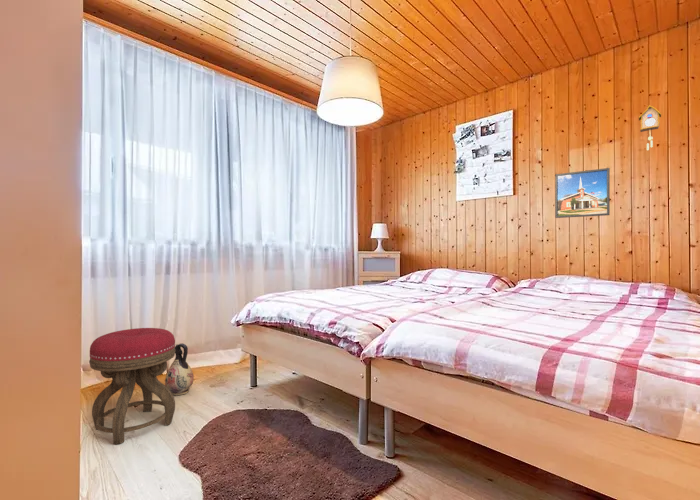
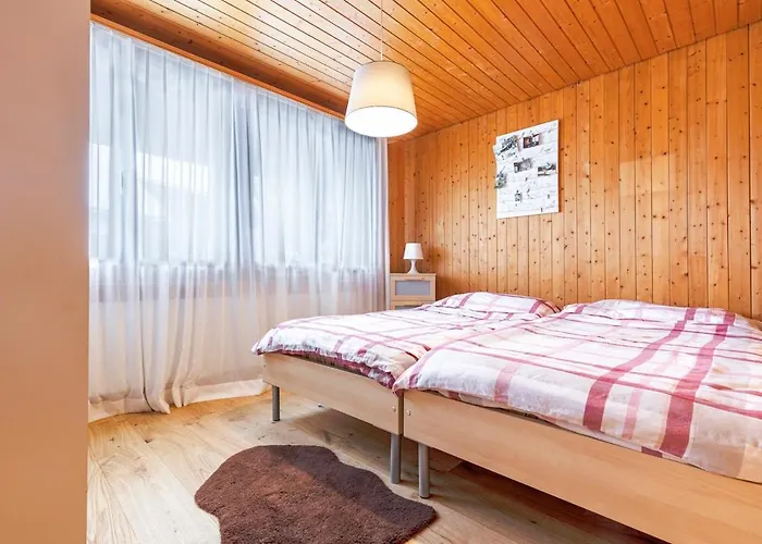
- stool [88,327,176,445]
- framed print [554,167,611,219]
- cuckoo clock [638,104,662,151]
- ceramic jug [164,343,195,396]
